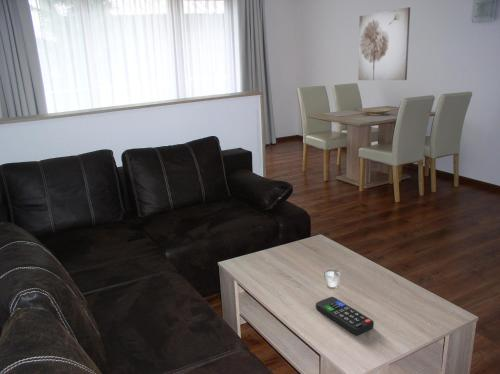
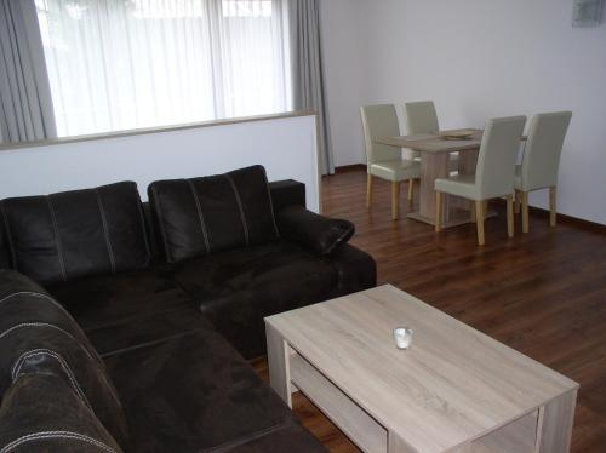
- remote control [315,296,375,336]
- wall art [357,6,411,81]
